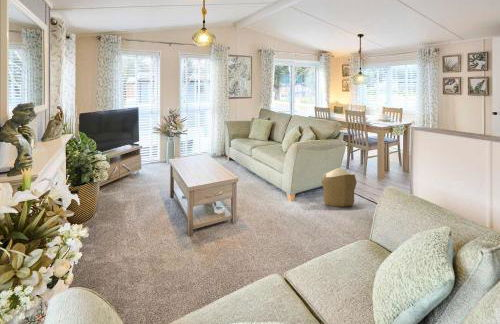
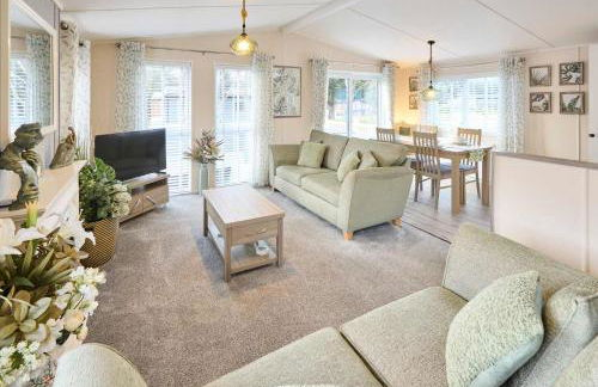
- pouf [321,167,358,208]
